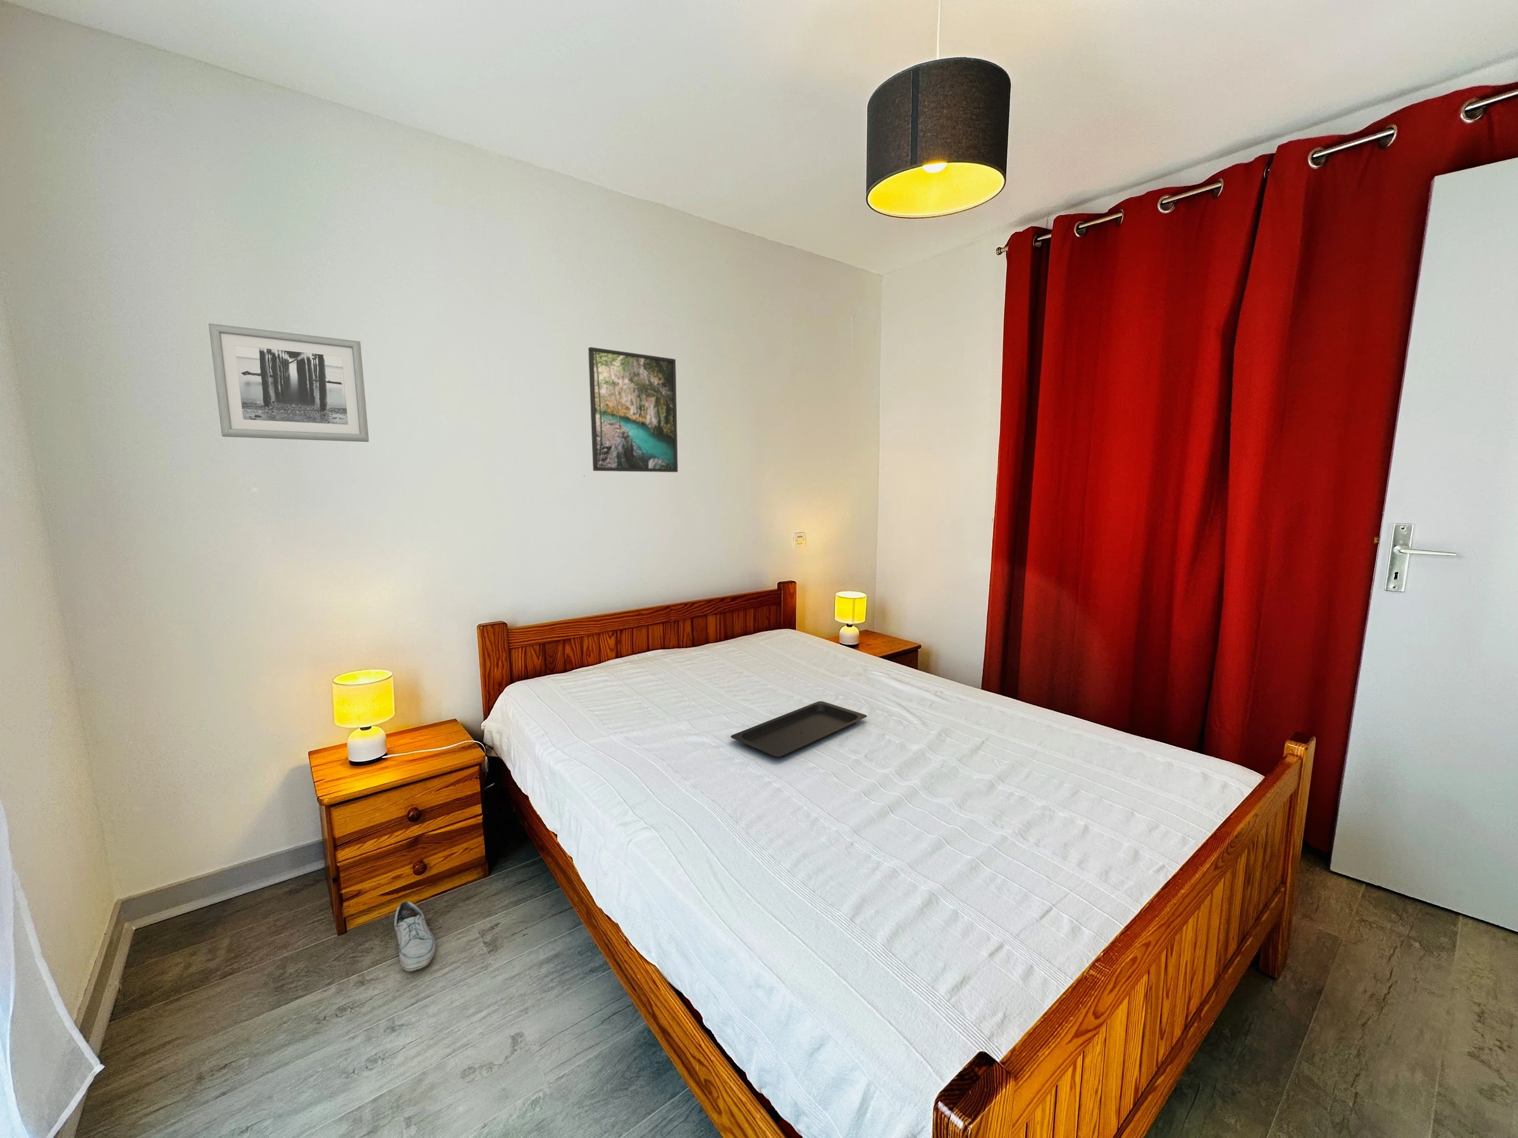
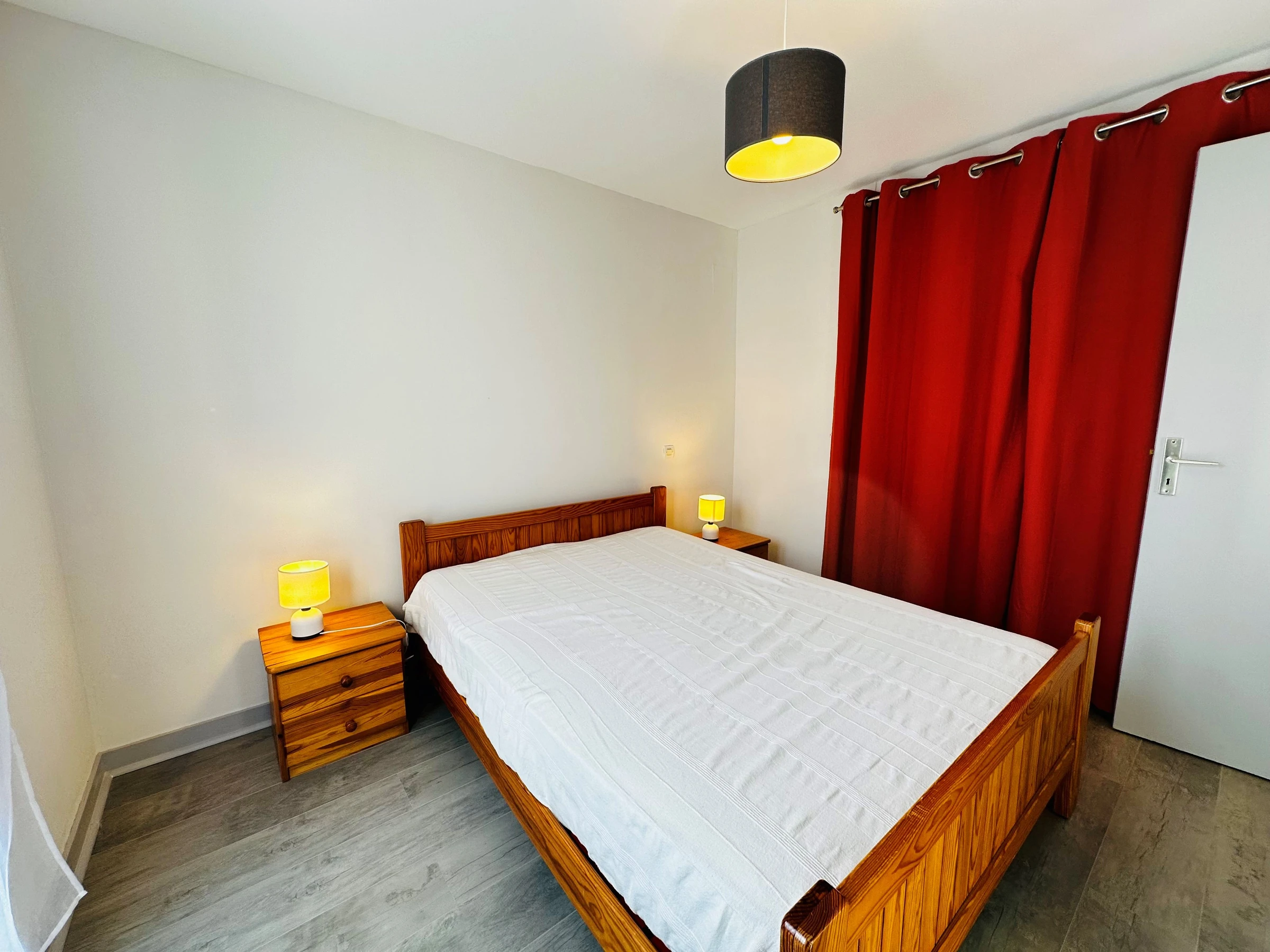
- wall art [208,323,369,442]
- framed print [588,347,679,473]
- shoe [393,901,436,972]
- serving tray [730,700,868,758]
